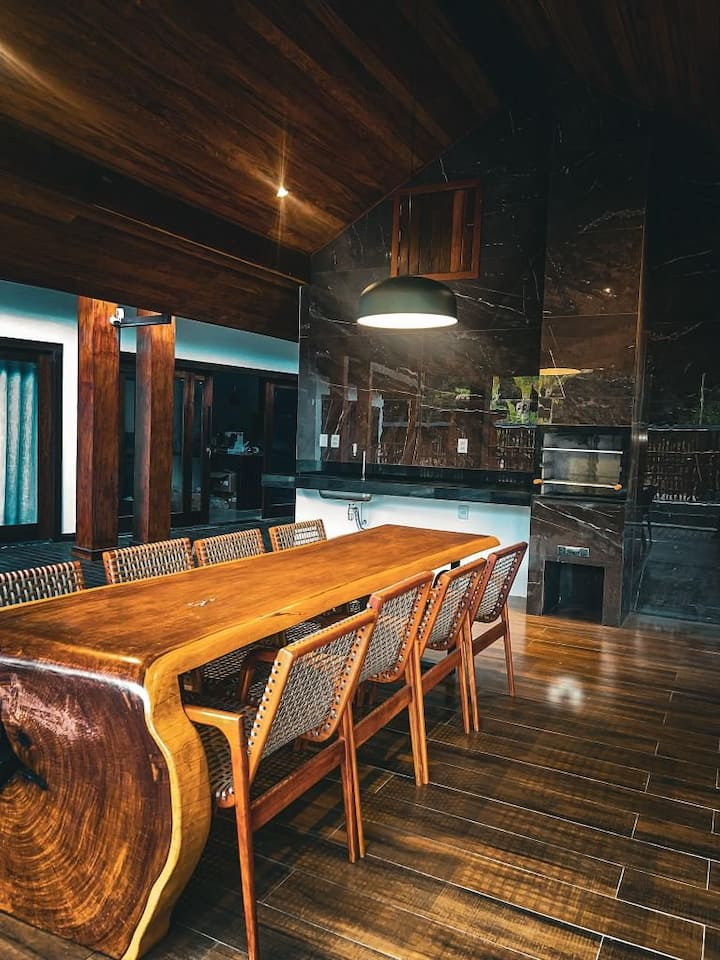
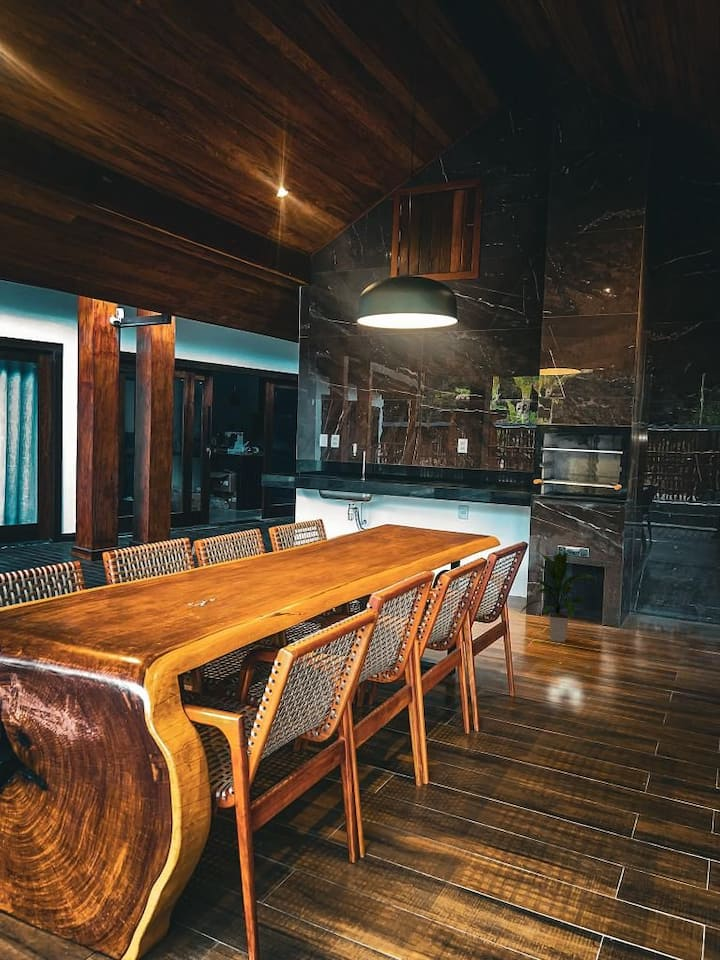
+ indoor plant [519,551,596,643]
